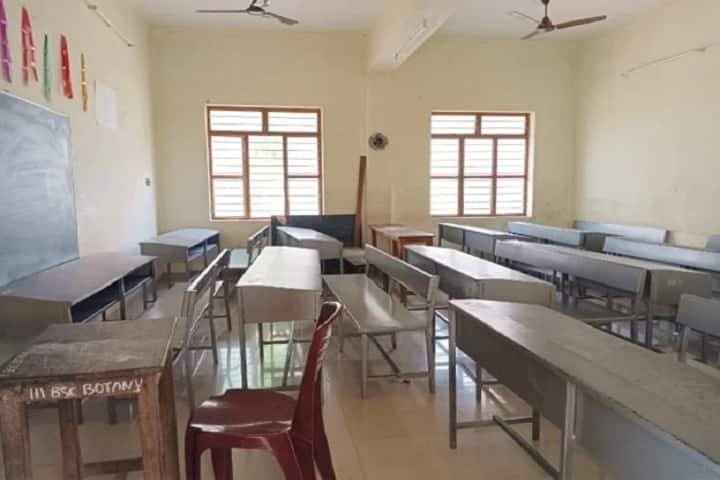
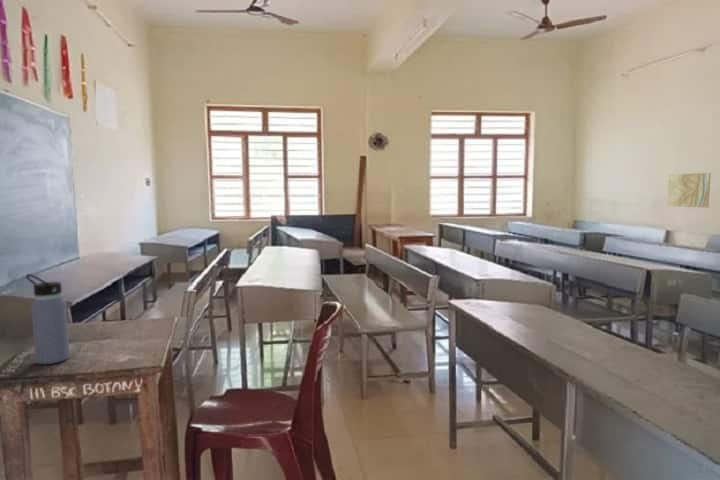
+ map [666,172,712,209]
+ water bottle [25,273,71,365]
